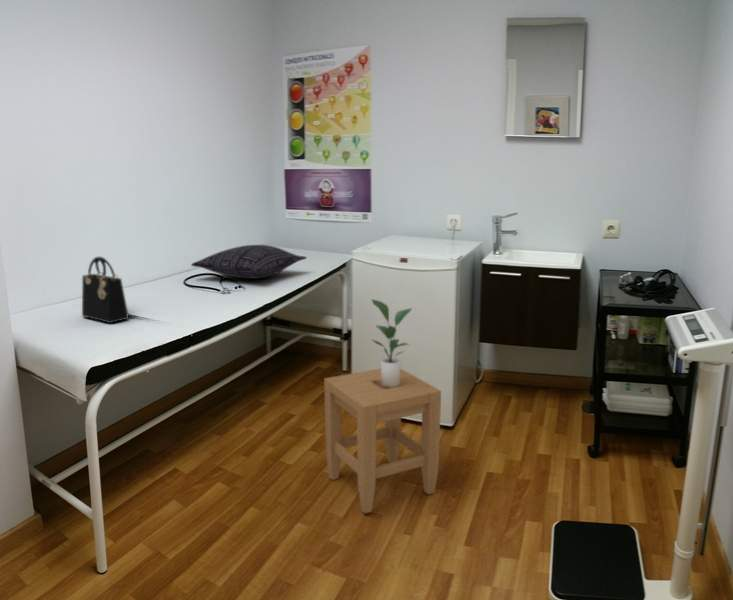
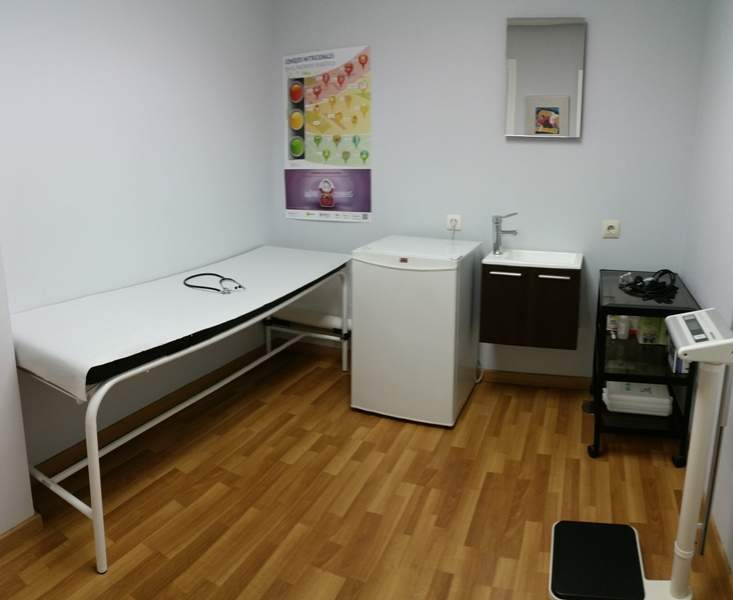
- handbag [81,256,130,324]
- pillow [190,244,308,280]
- stool [323,367,442,514]
- potted plant [370,298,413,387]
